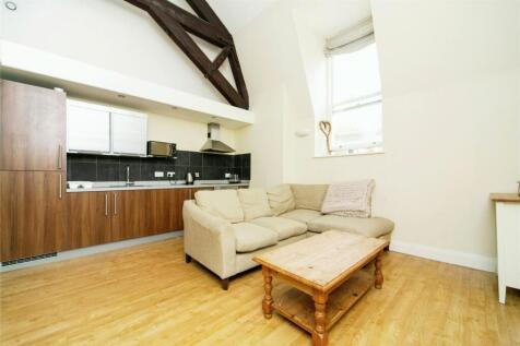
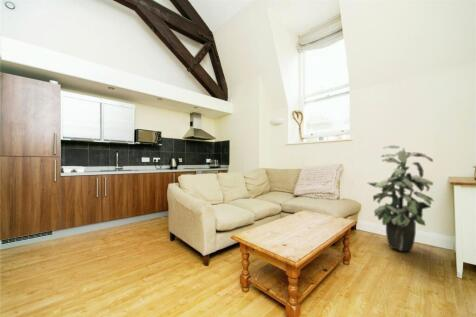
+ indoor plant [367,145,435,252]
